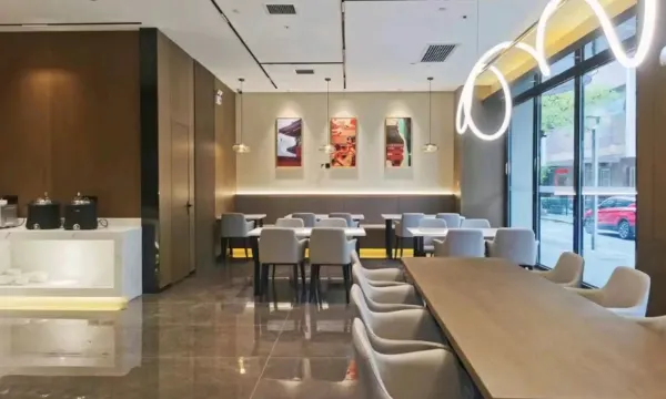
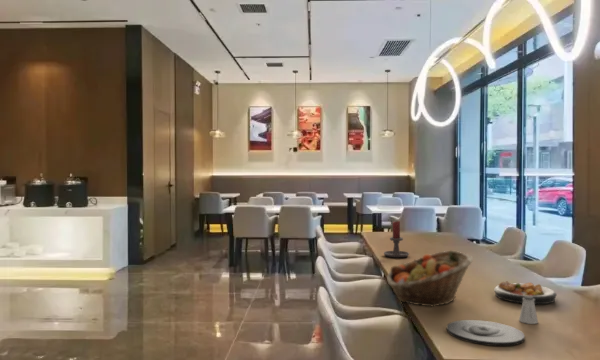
+ candle holder [383,220,410,258]
+ saltshaker [518,296,539,325]
+ plate [446,319,526,347]
+ fruit basket [386,250,474,308]
+ plate [493,280,558,305]
